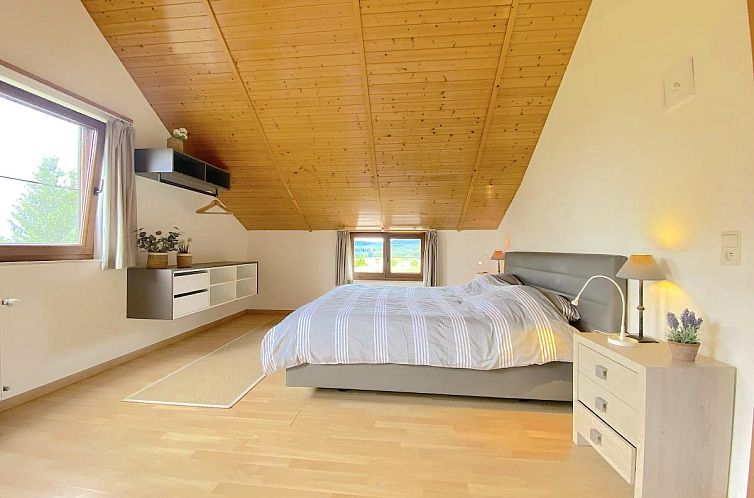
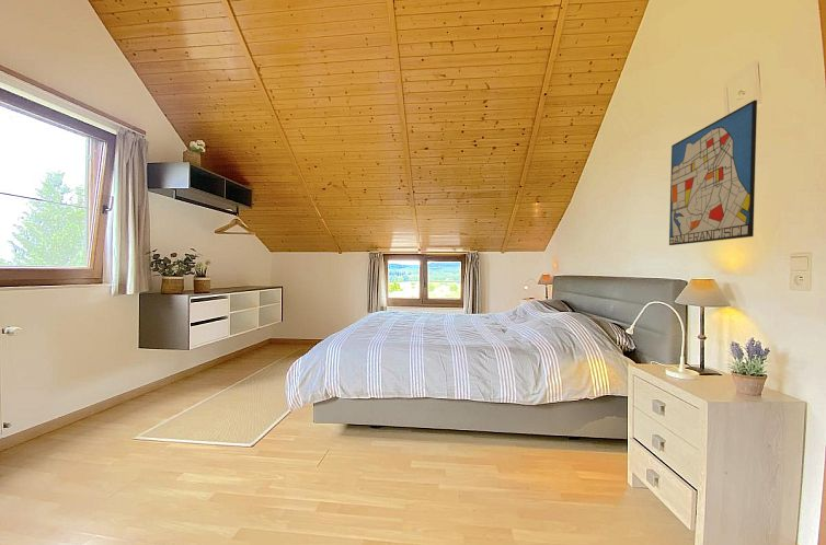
+ wall art [668,100,758,246]
